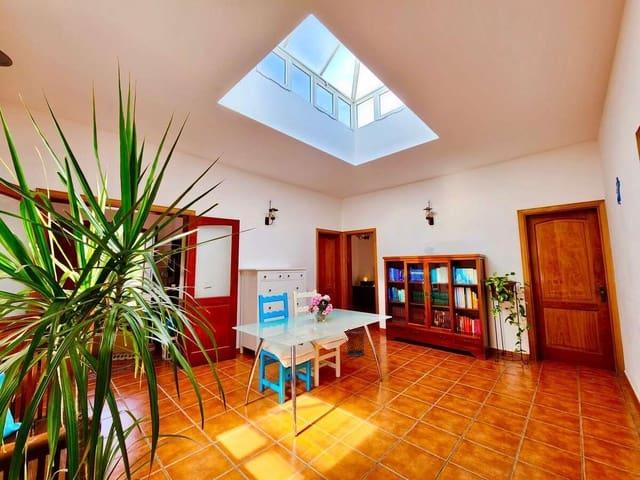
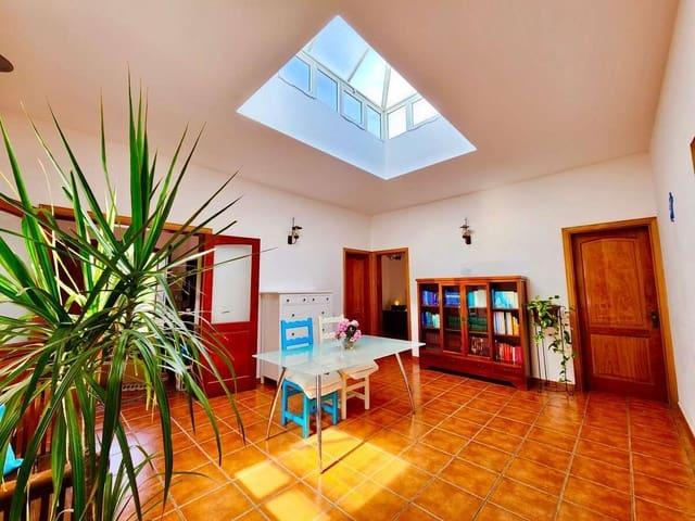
- waste bin [344,327,366,357]
